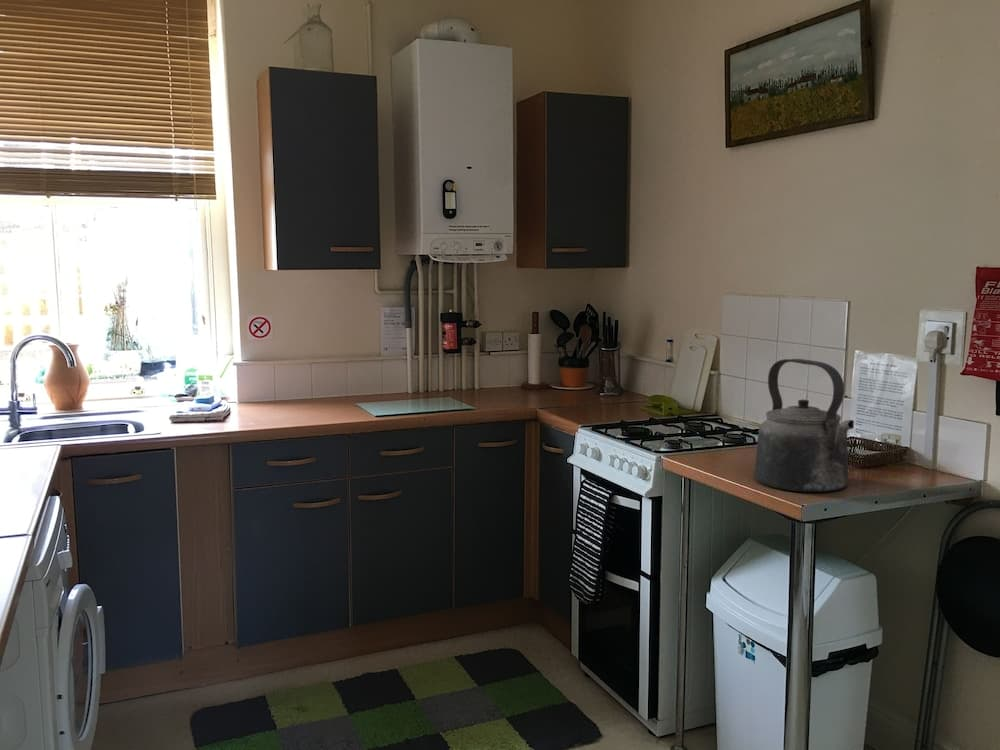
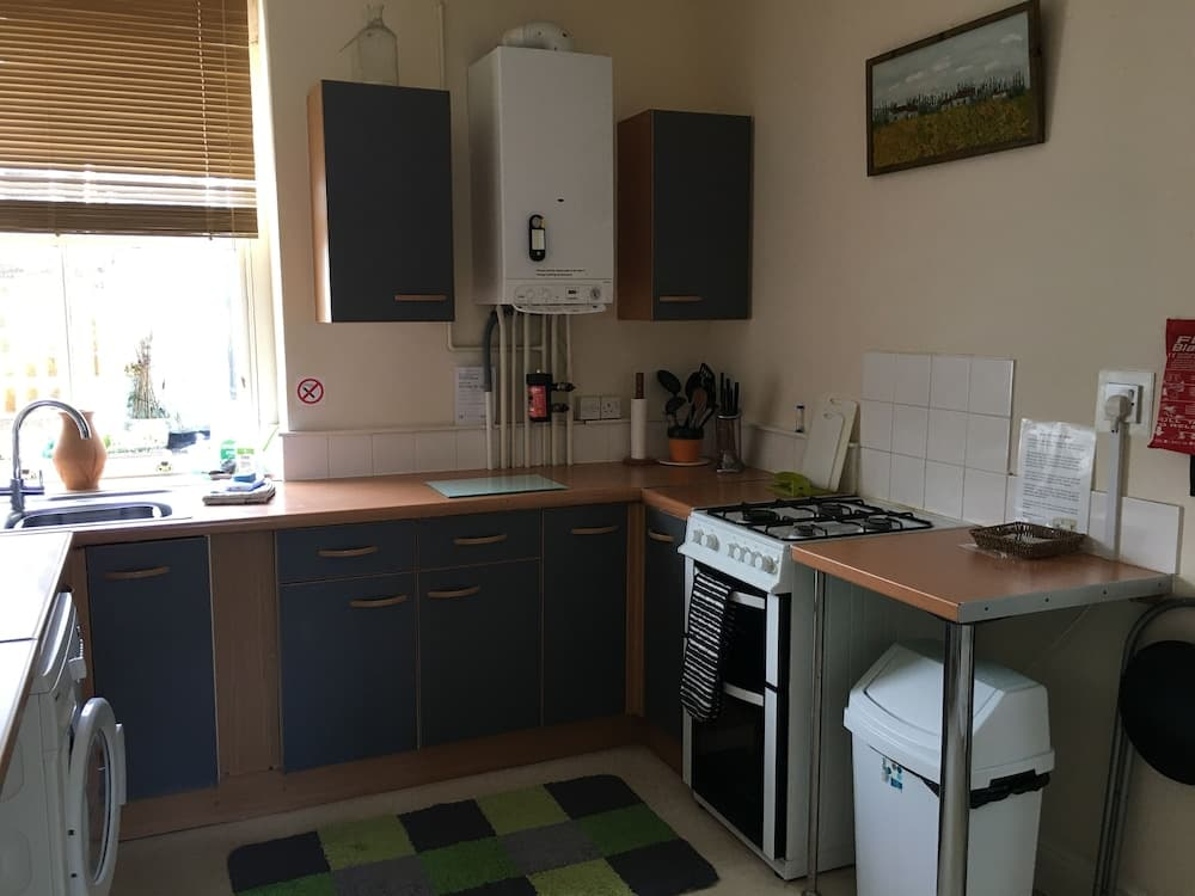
- kettle [753,358,855,493]
